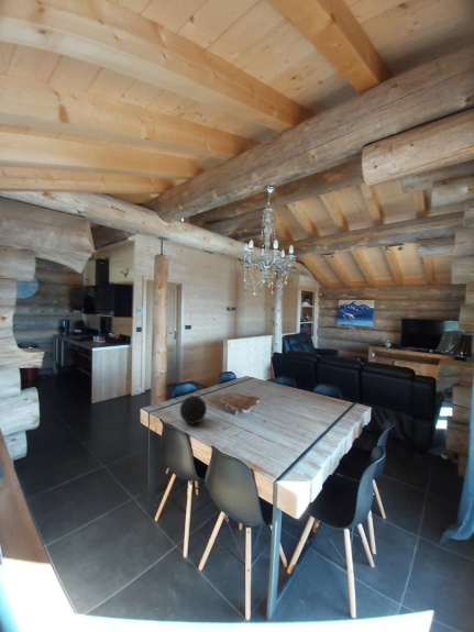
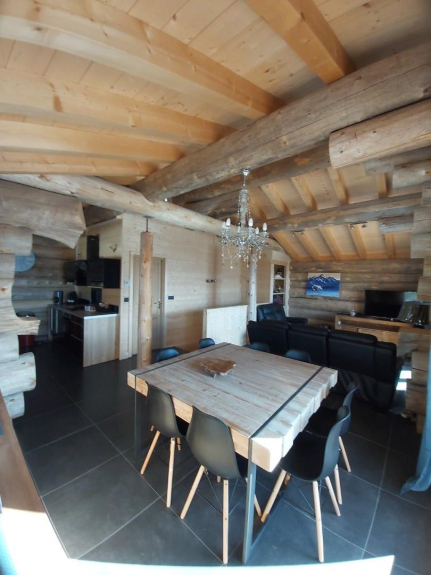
- decorative ball [179,395,208,425]
